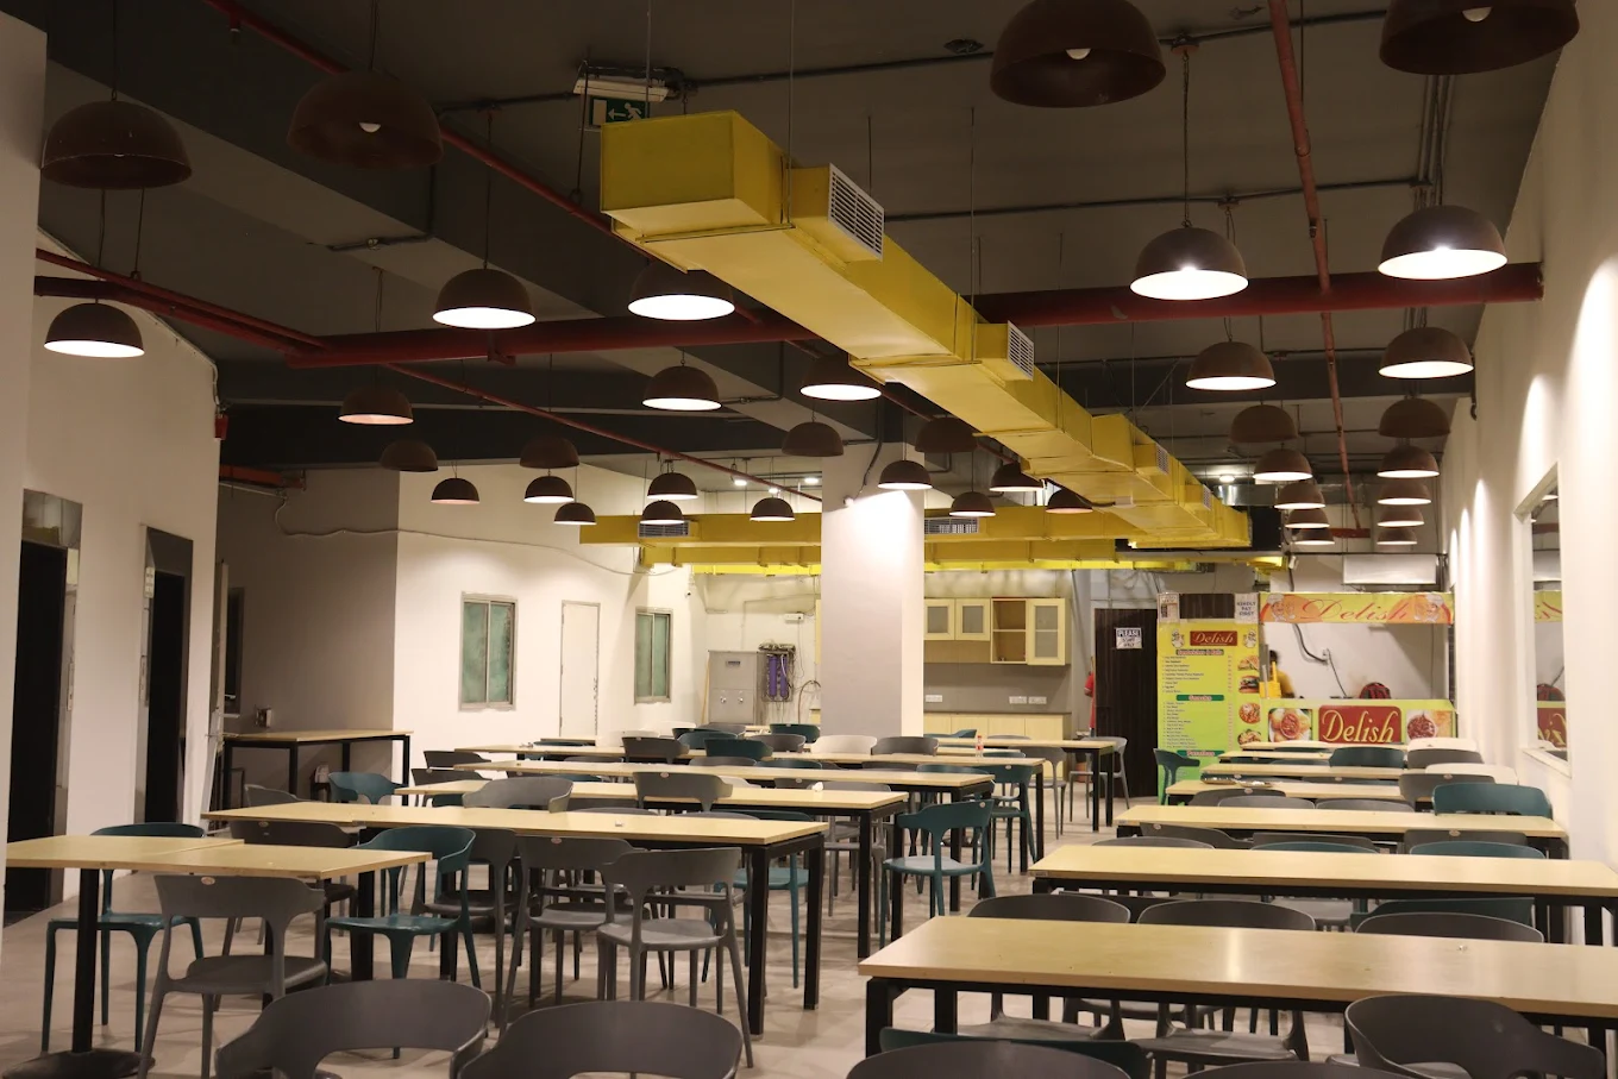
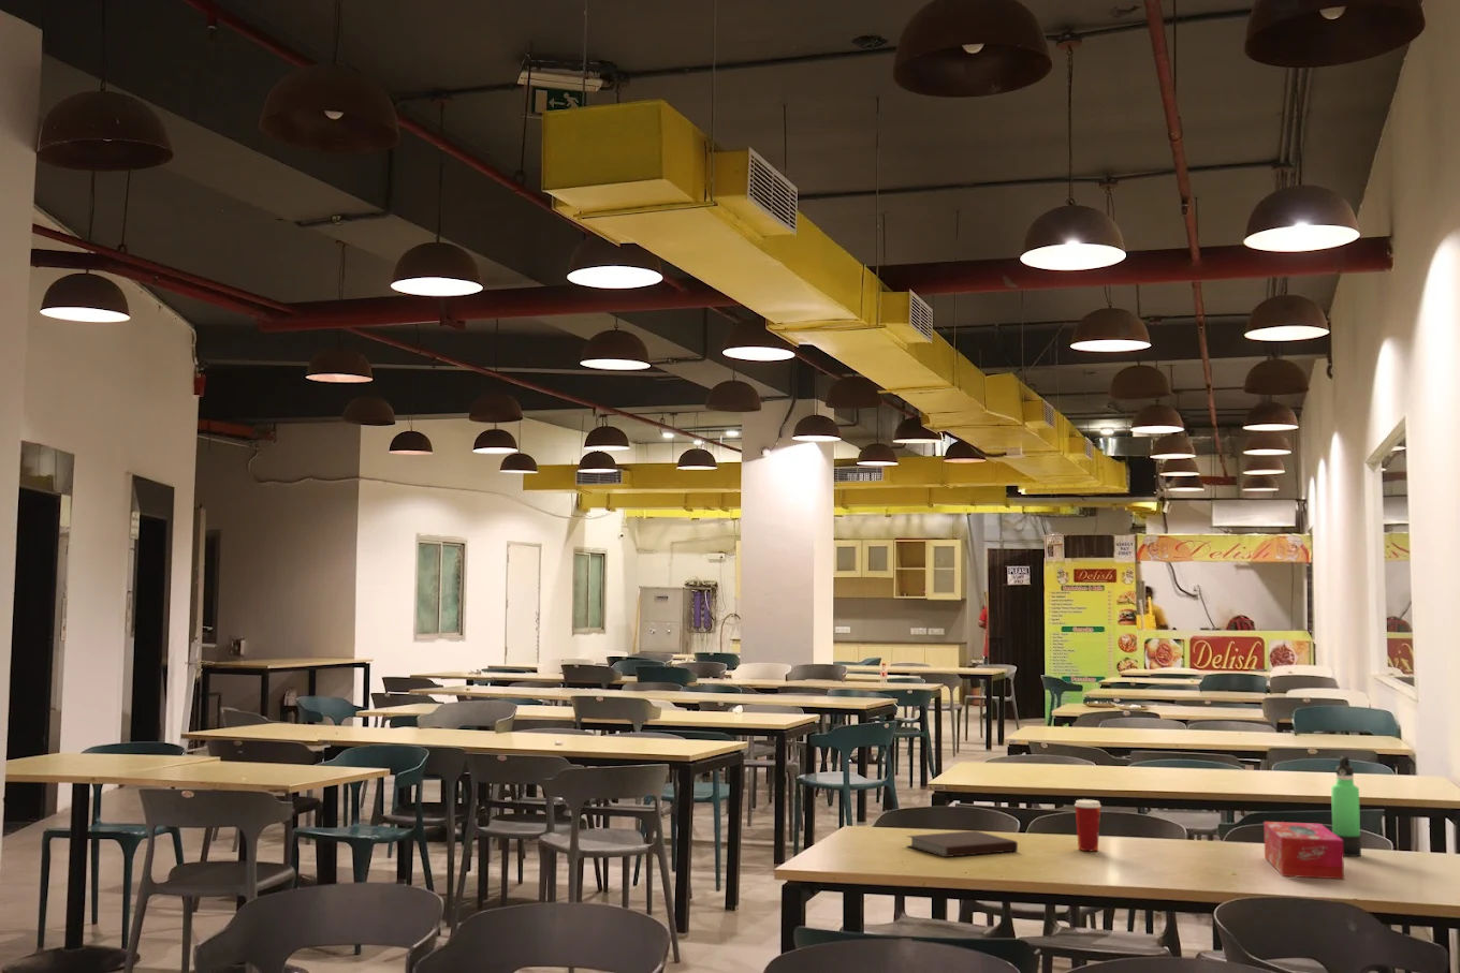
+ tissue box [1262,821,1345,880]
+ thermos bottle [1330,755,1362,857]
+ notebook [905,830,1019,858]
+ paper cup [1073,798,1103,851]
